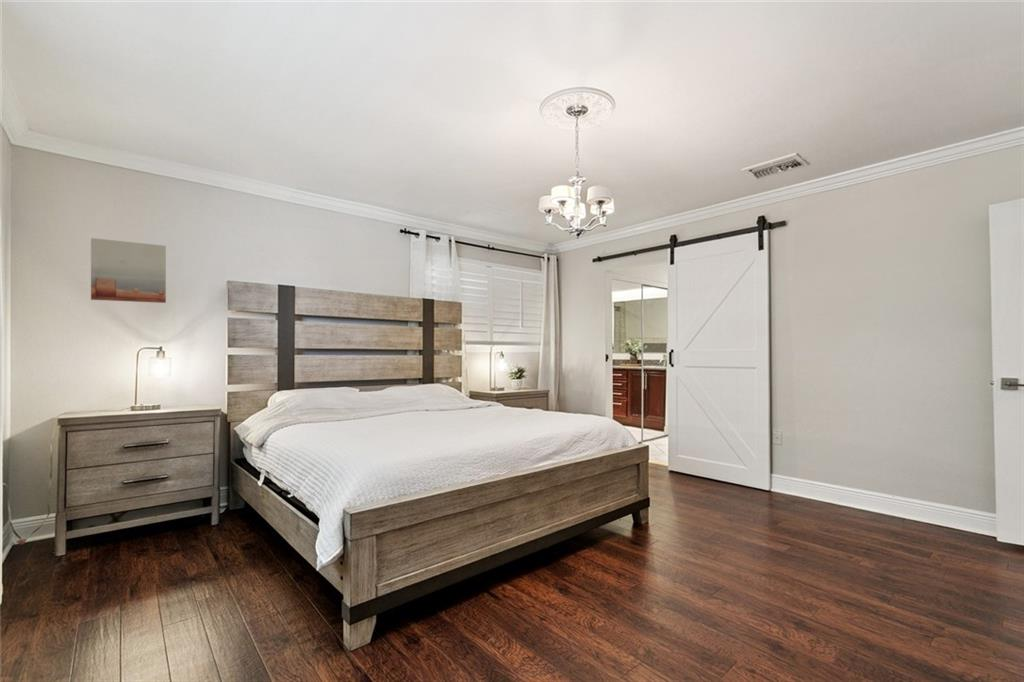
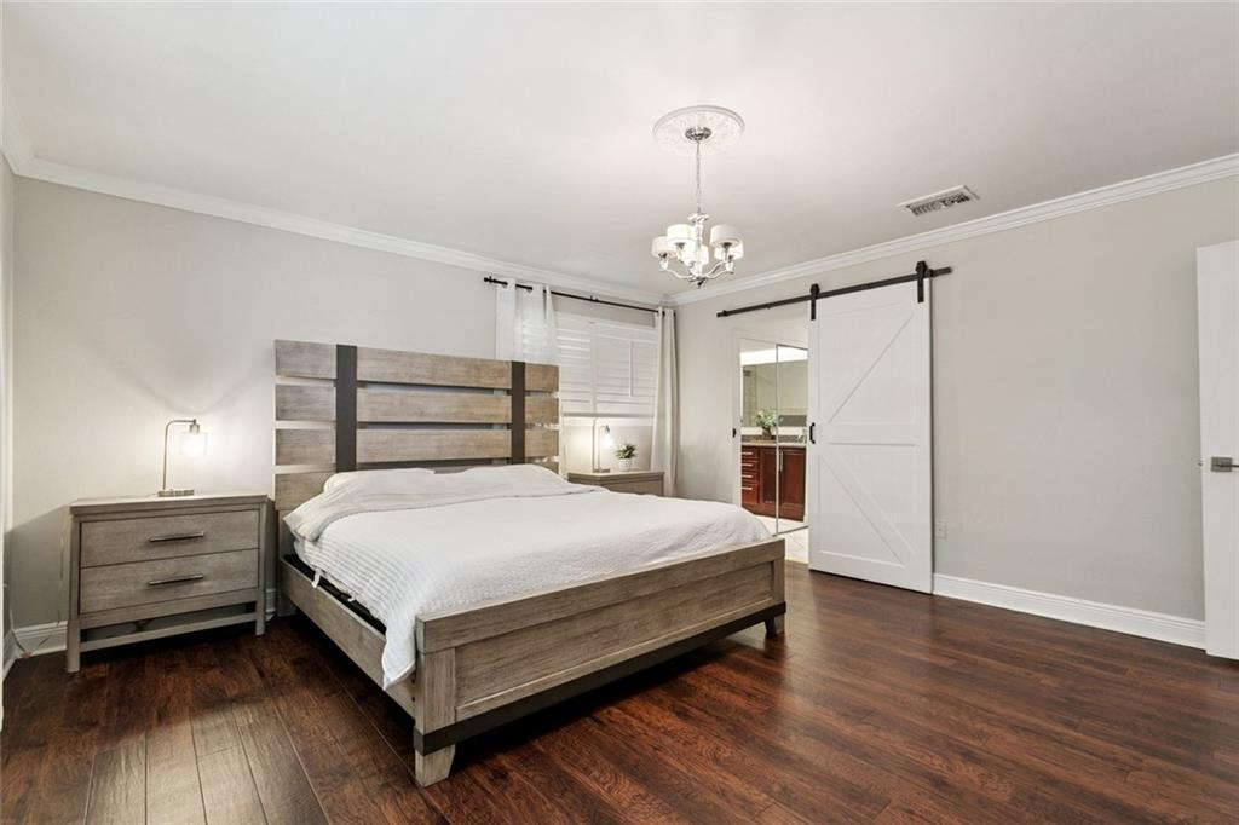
- wall art [90,237,167,304]
